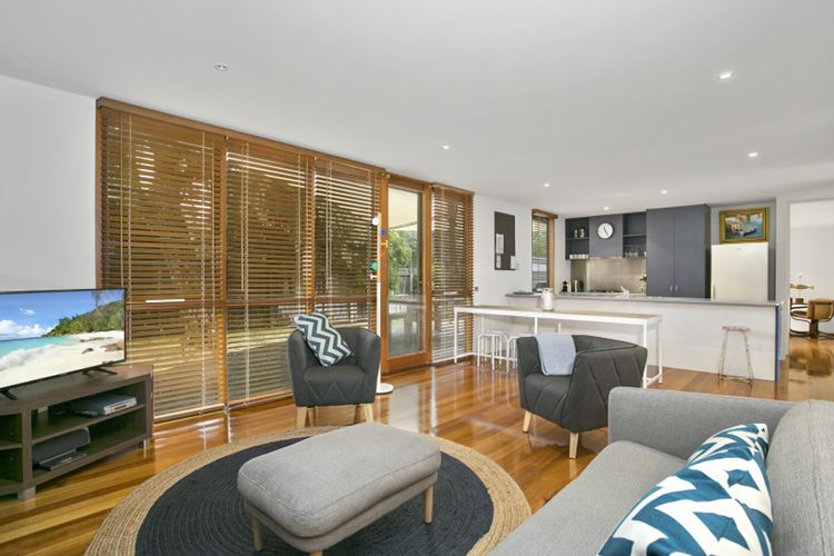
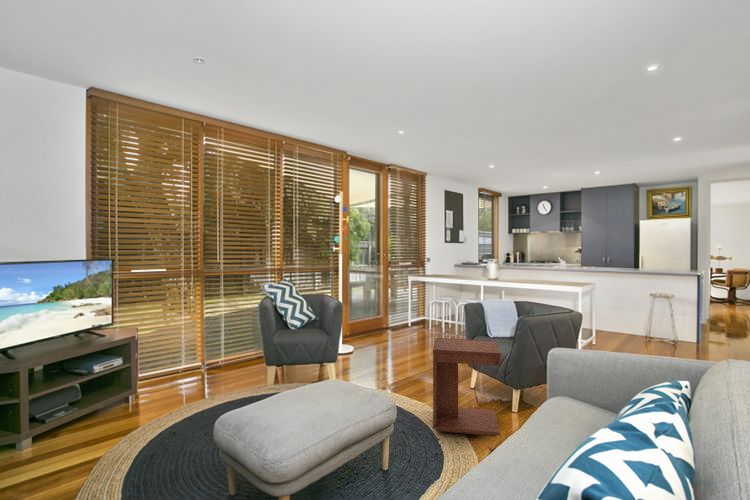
+ side table [432,337,502,438]
